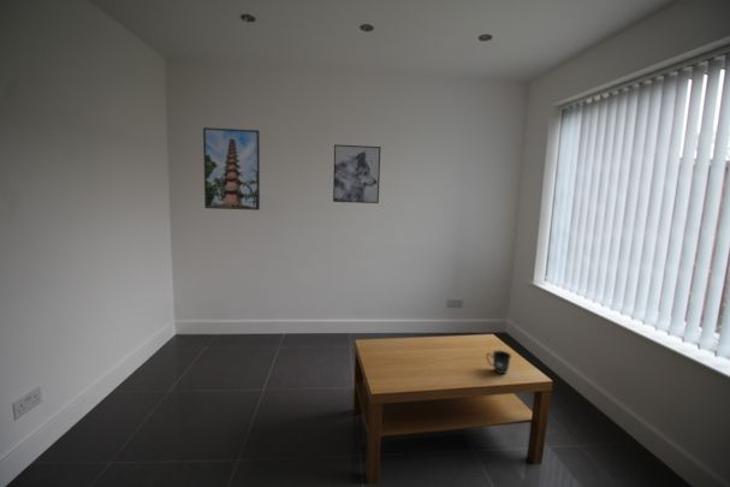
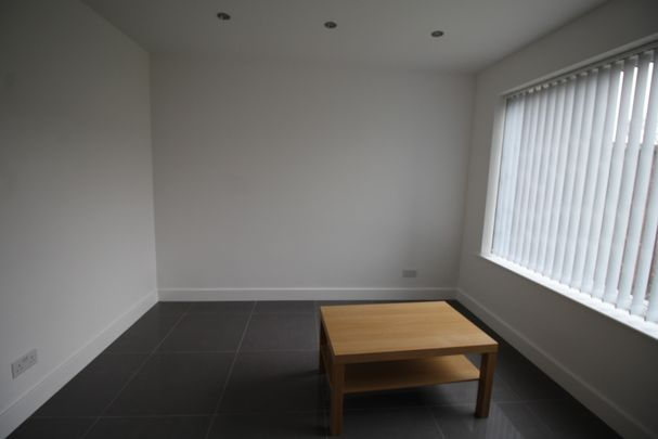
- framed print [202,126,261,212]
- wall art [332,143,381,204]
- mug [486,350,512,375]
